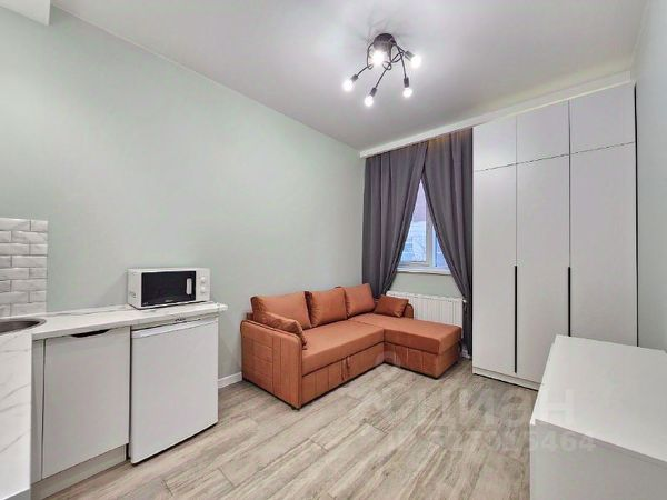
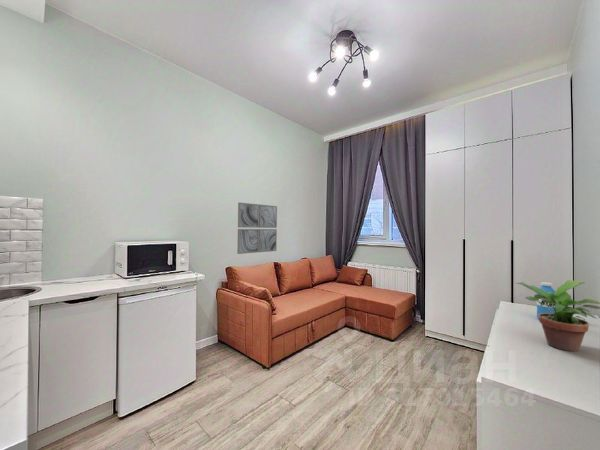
+ water bottle [536,281,556,320]
+ potted plant [514,279,600,353]
+ wall art [236,202,278,255]
